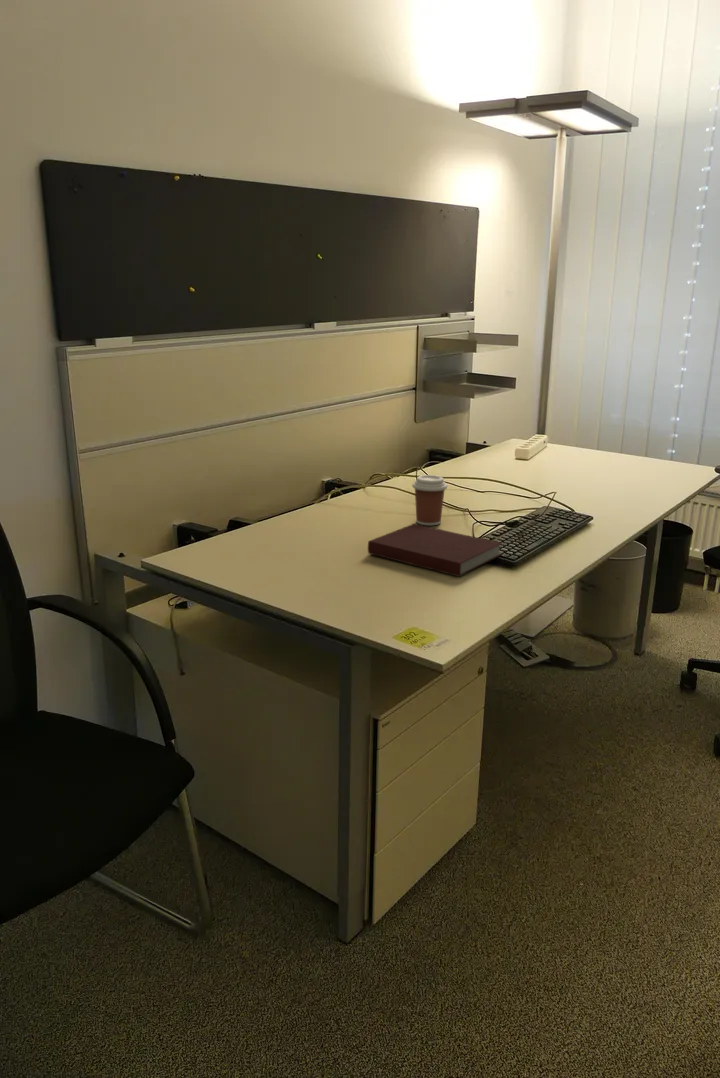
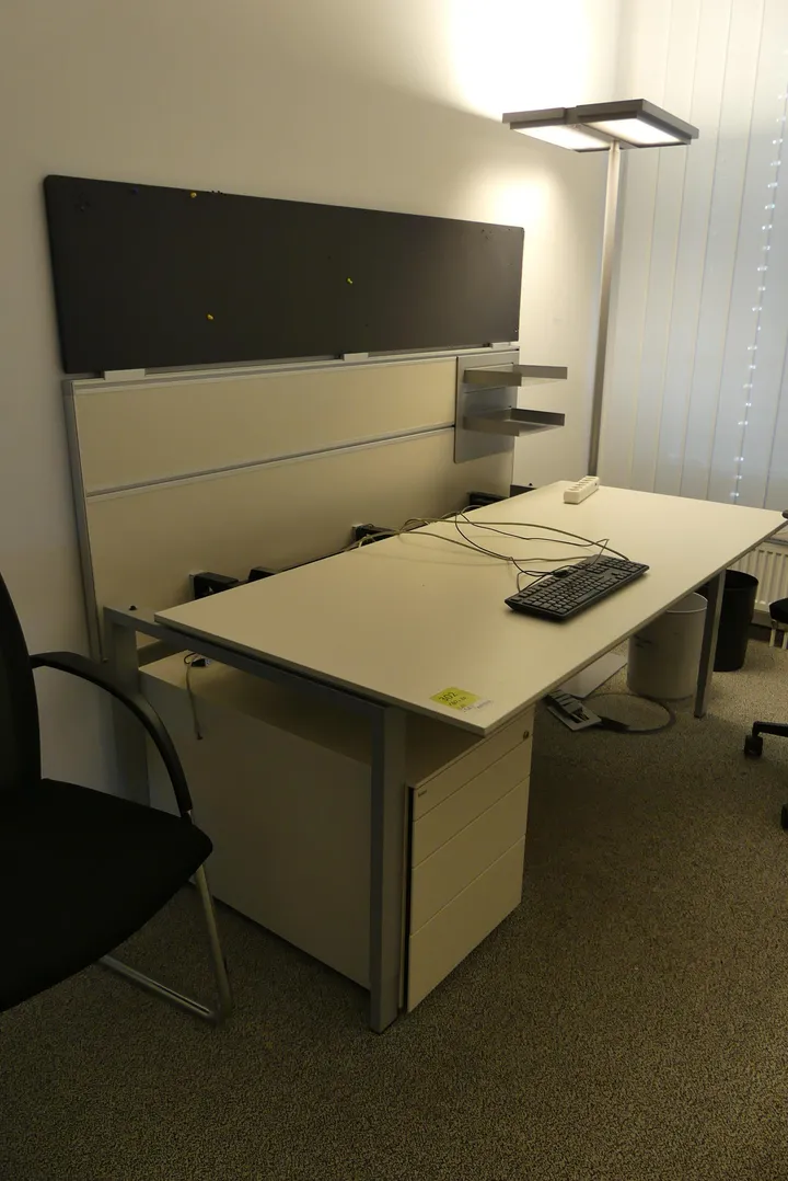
- coffee cup [411,474,448,526]
- notebook [367,523,503,578]
